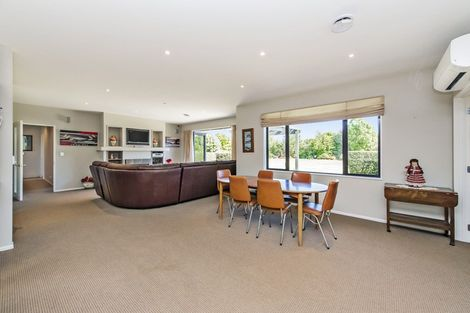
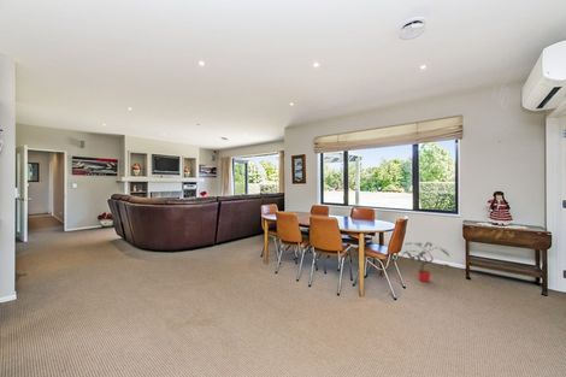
+ potted plant [400,241,452,283]
